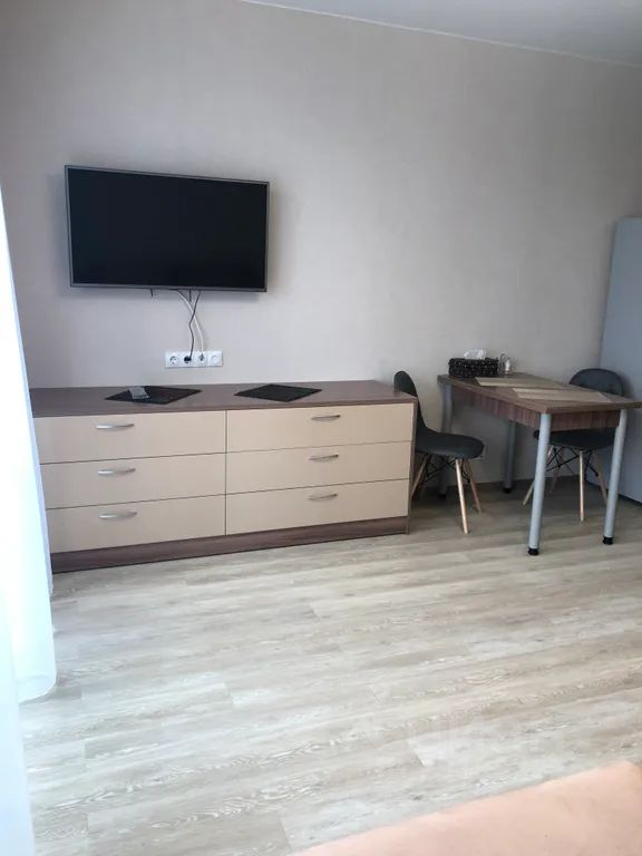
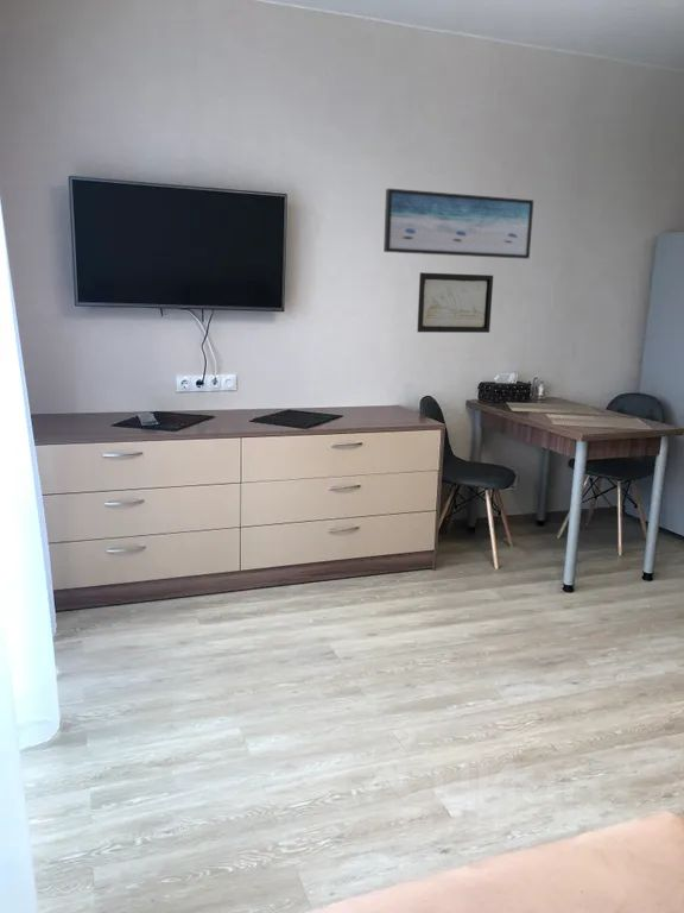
+ wall art [382,188,534,260]
+ wall art [416,271,494,334]
